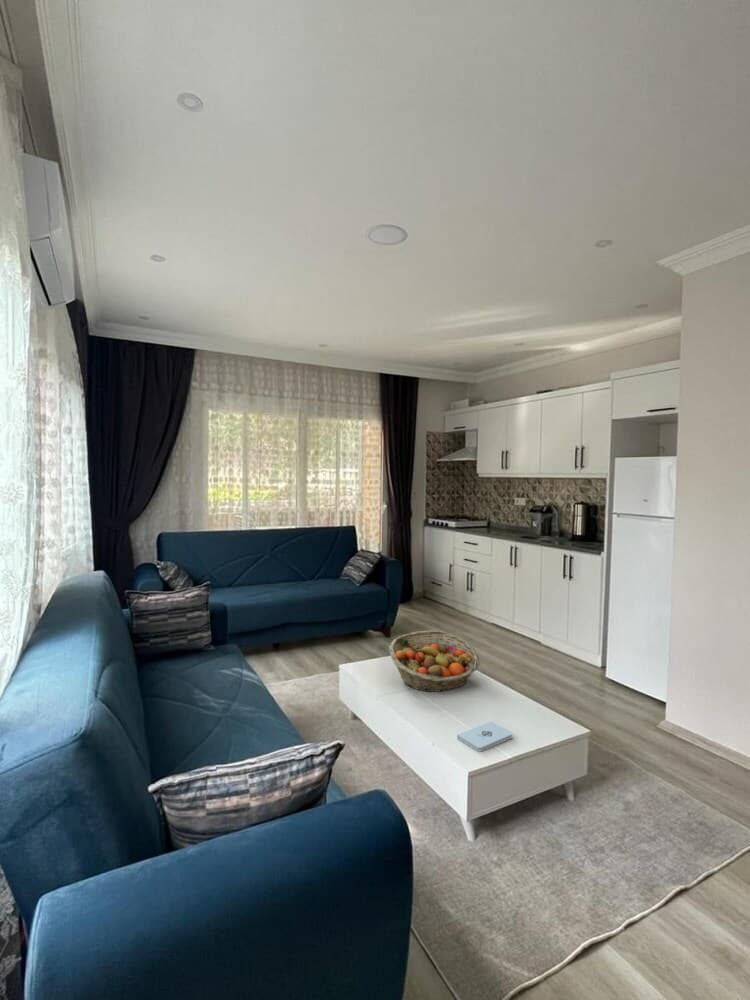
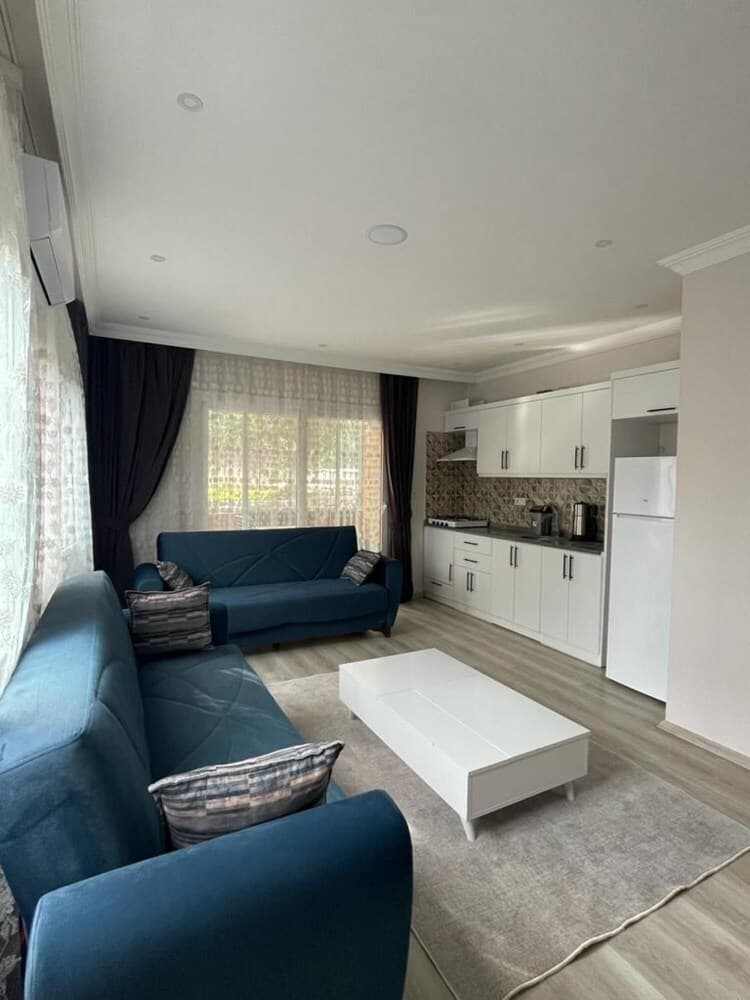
- notepad [456,720,514,752]
- fruit basket [388,630,481,693]
